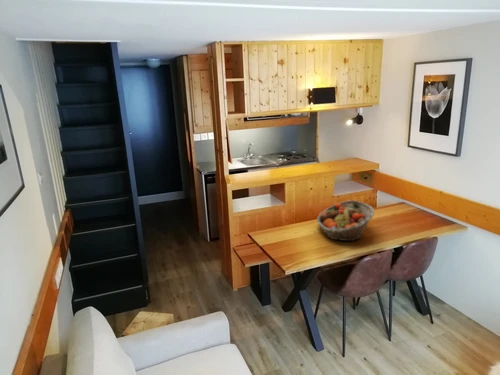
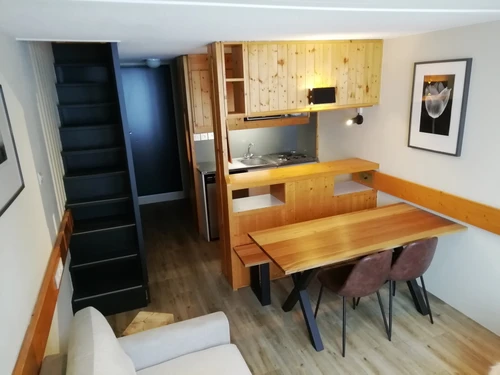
- fruit basket [316,199,376,242]
